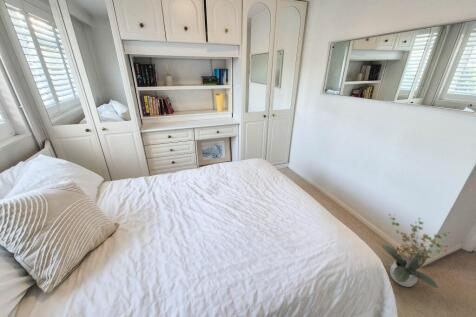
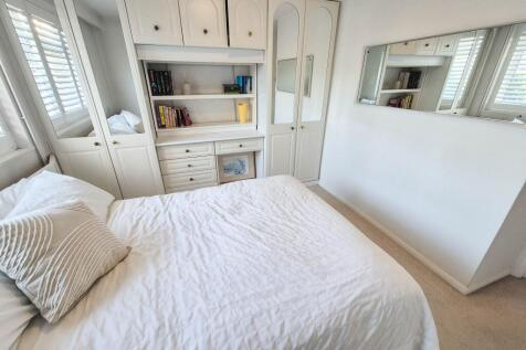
- potted plant [380,213,452,289]
